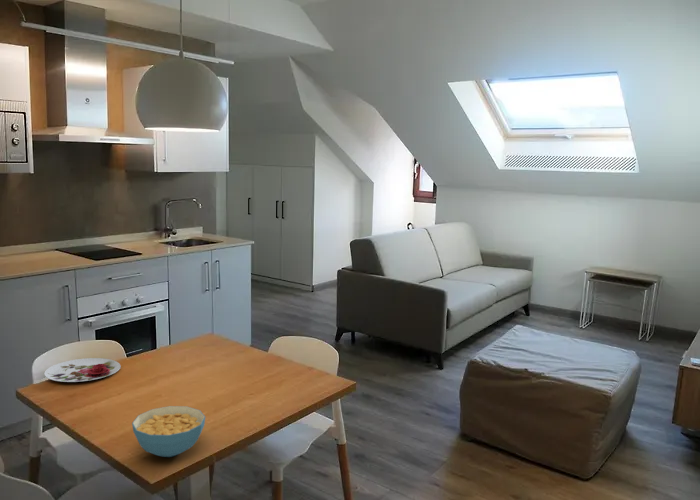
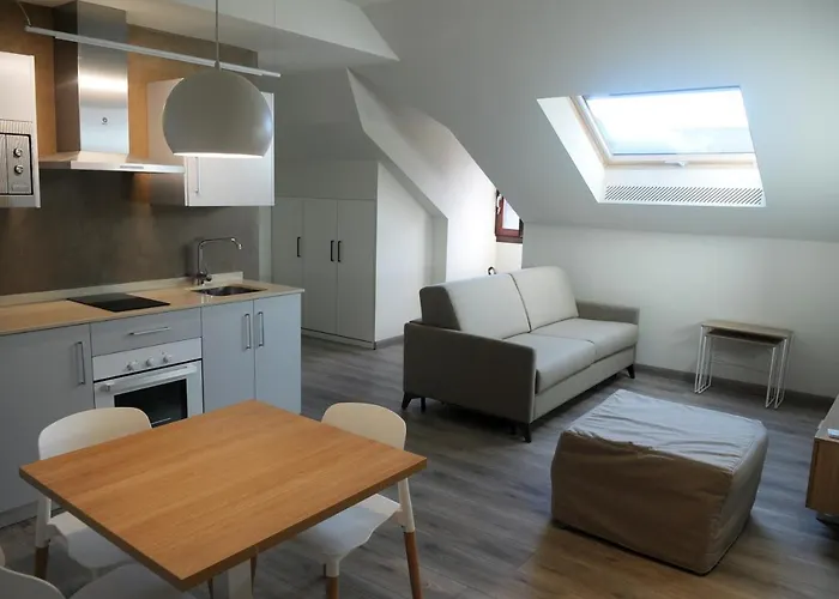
- plate [43,357,121,383]
- cereal bowl [131,405,206,458]
